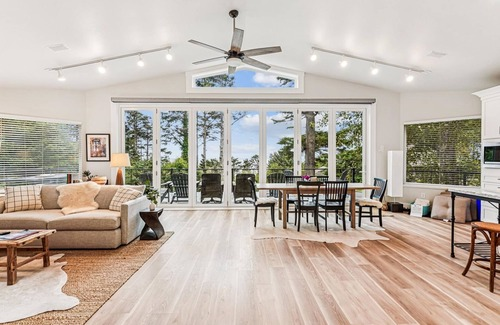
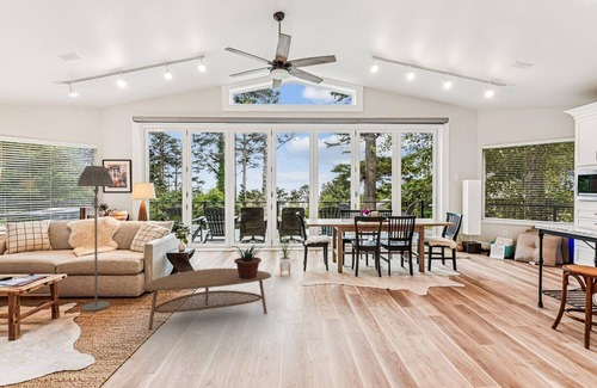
+ house plant [275,229,298,277]
+ coffee table [141,267,272,331]
+ potted plant [230,244,264,279]
+ floor lamp [76,165,115,313]
